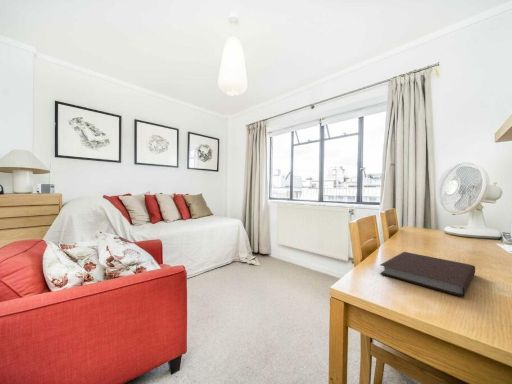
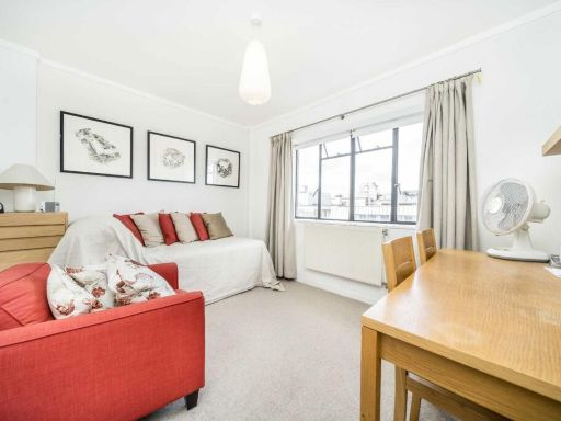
- notebook [379,251,476,298]
